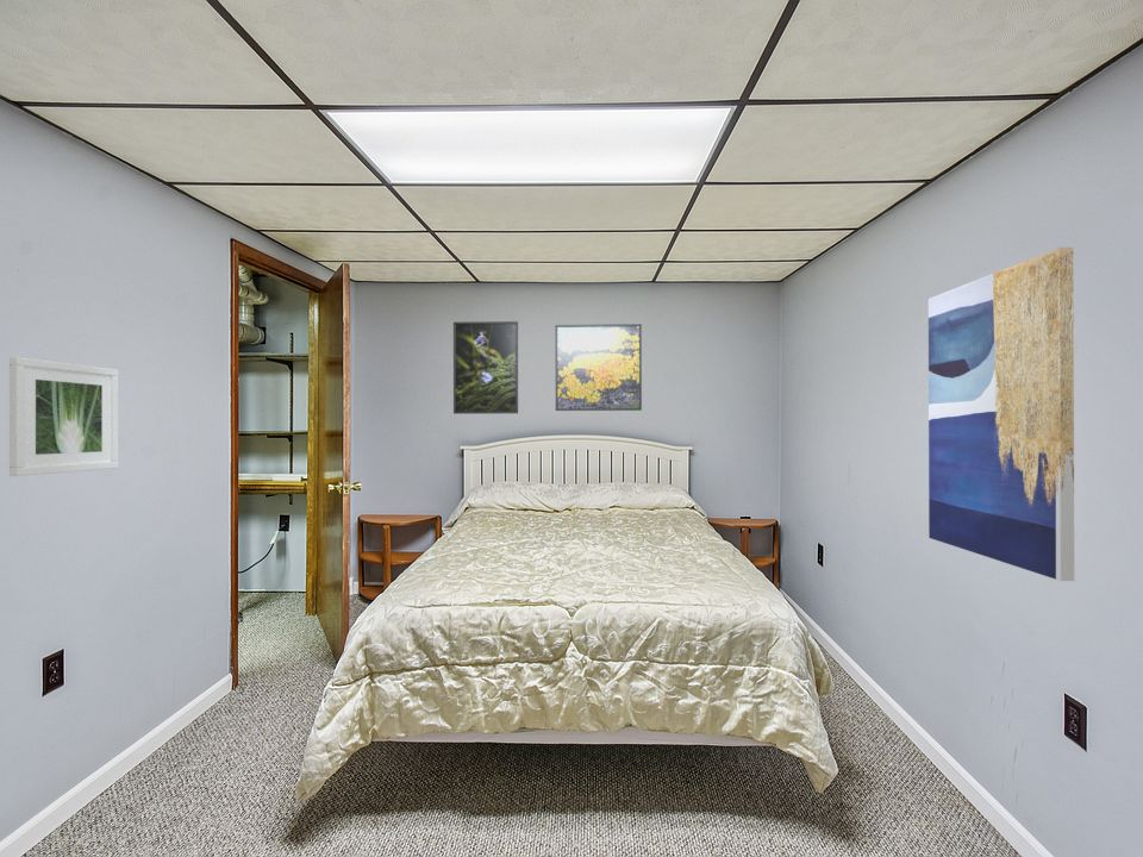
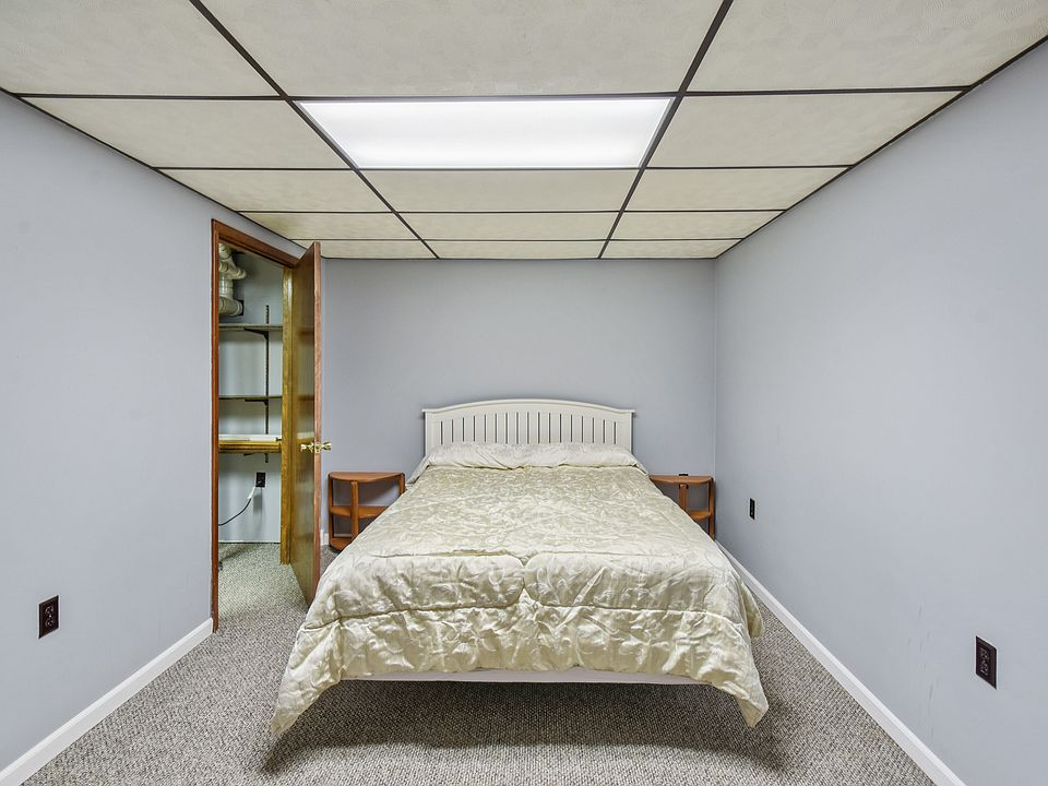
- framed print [452,320,519,415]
- wall art [927,246,1075,582]
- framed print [8,356,119,477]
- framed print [555,323,643,412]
